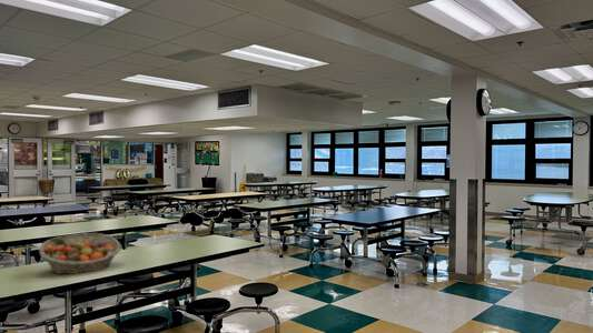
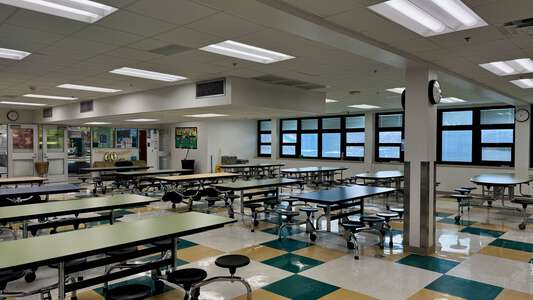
- fruit basket [38,232,122,275]
